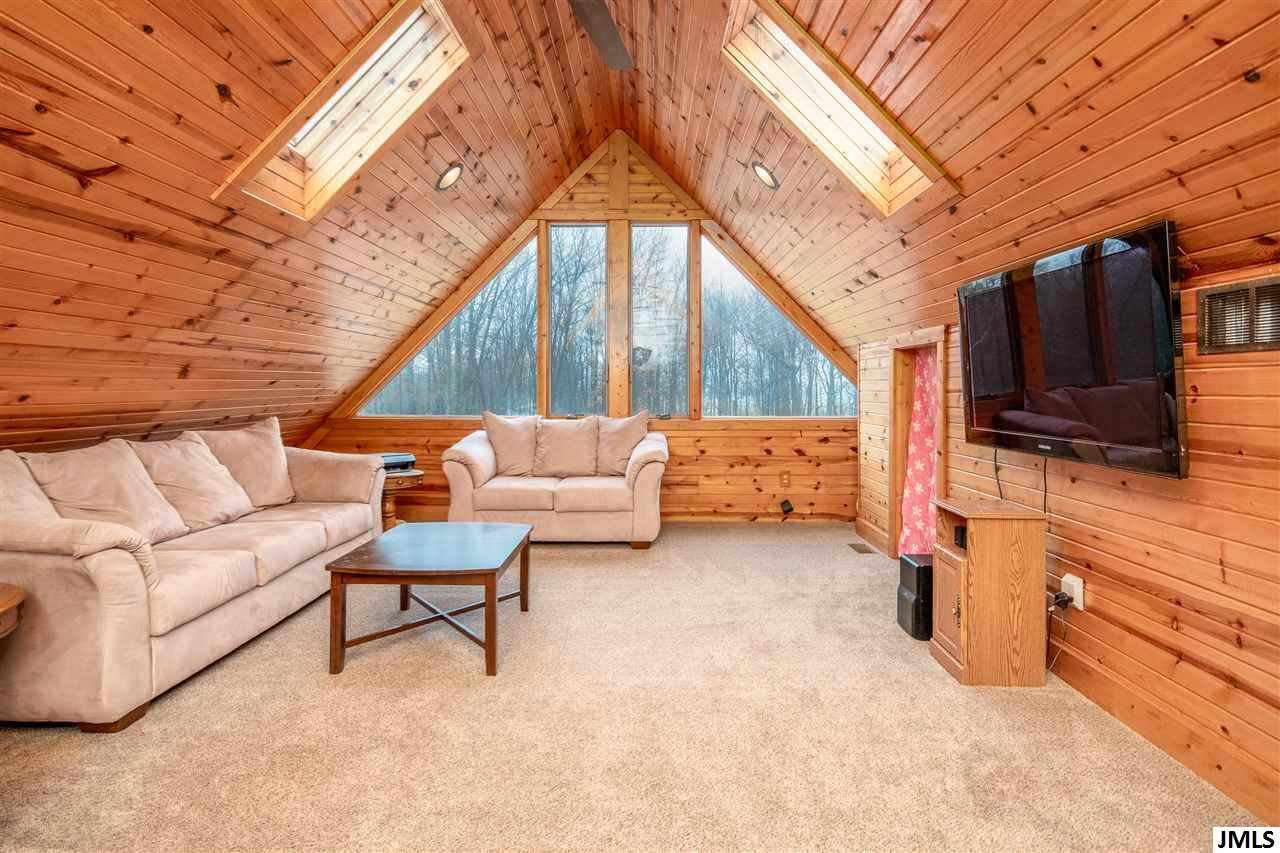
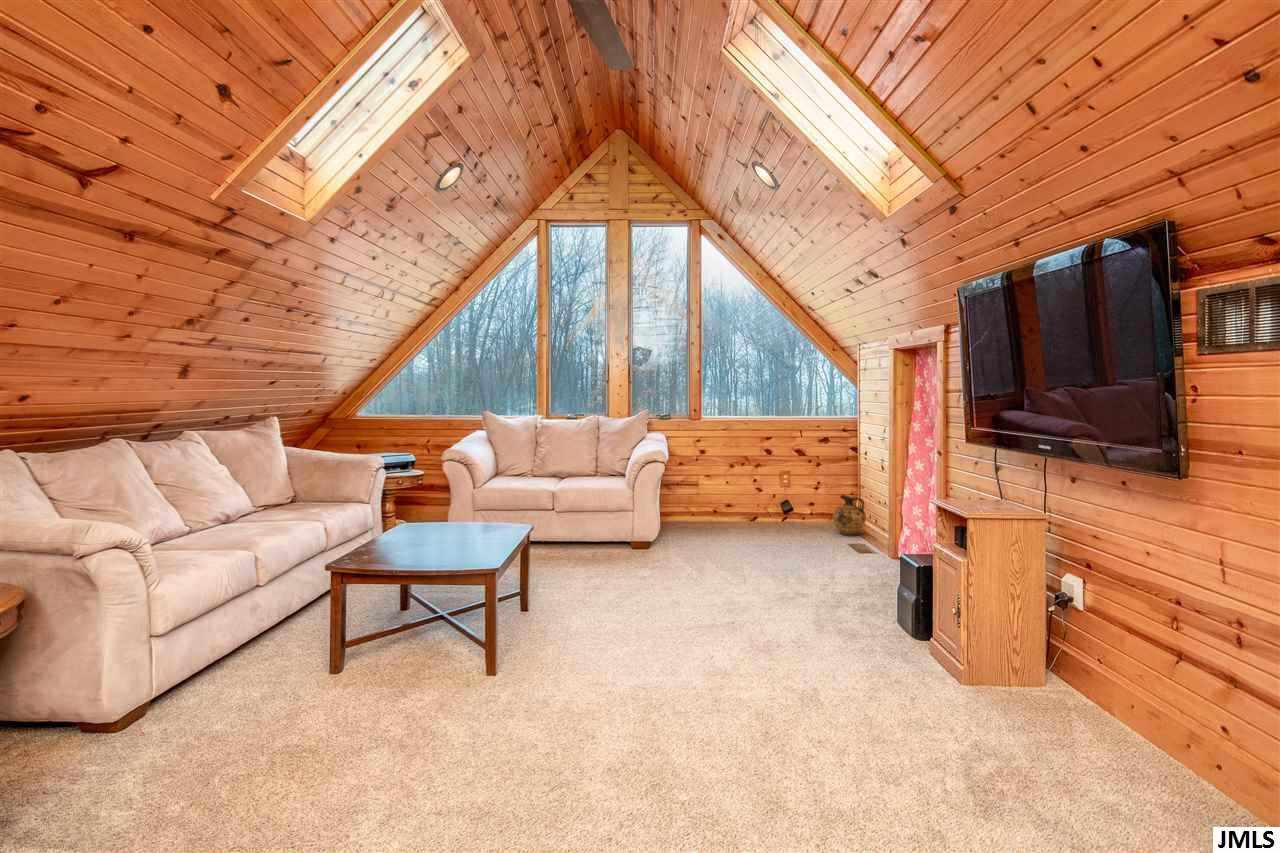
+ ceramic jug [832,494,867,536]
